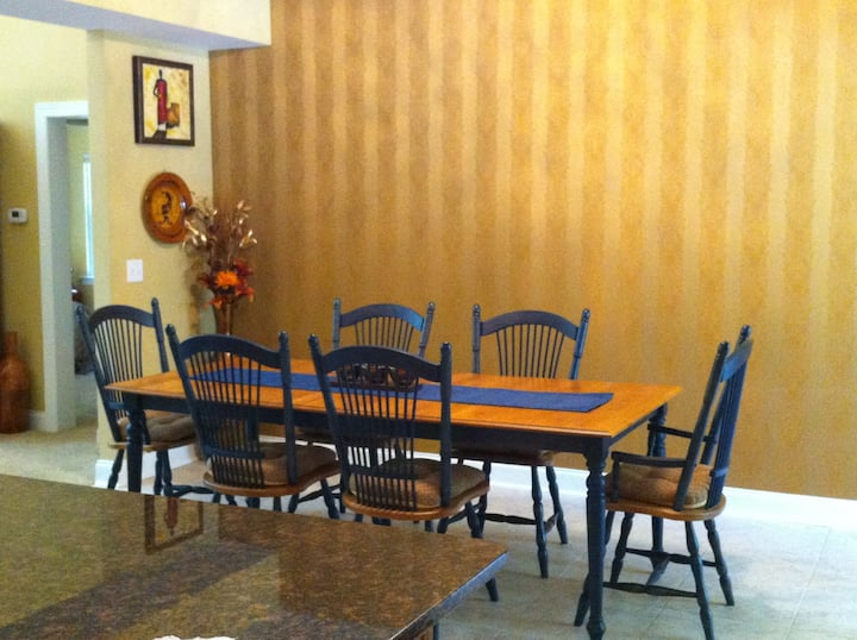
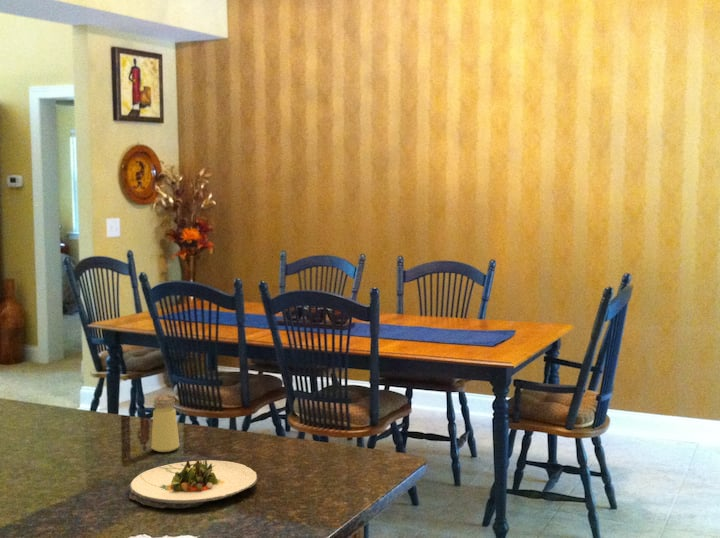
+ salad plate [128,459,258,510]
+ saltshaker [150,394,180,453]
